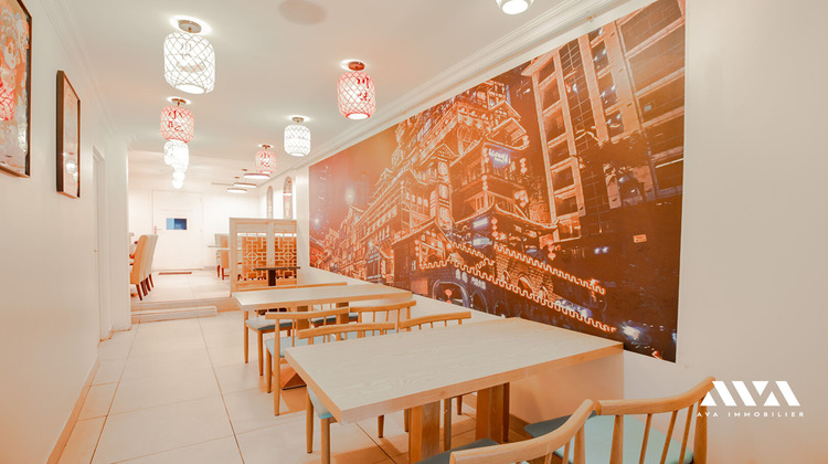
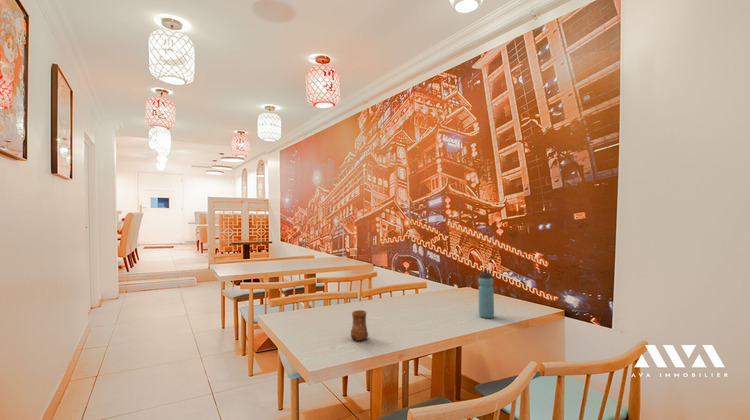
+ cup [350,309,369,342]
+ water bottle [477,269,495,319]
